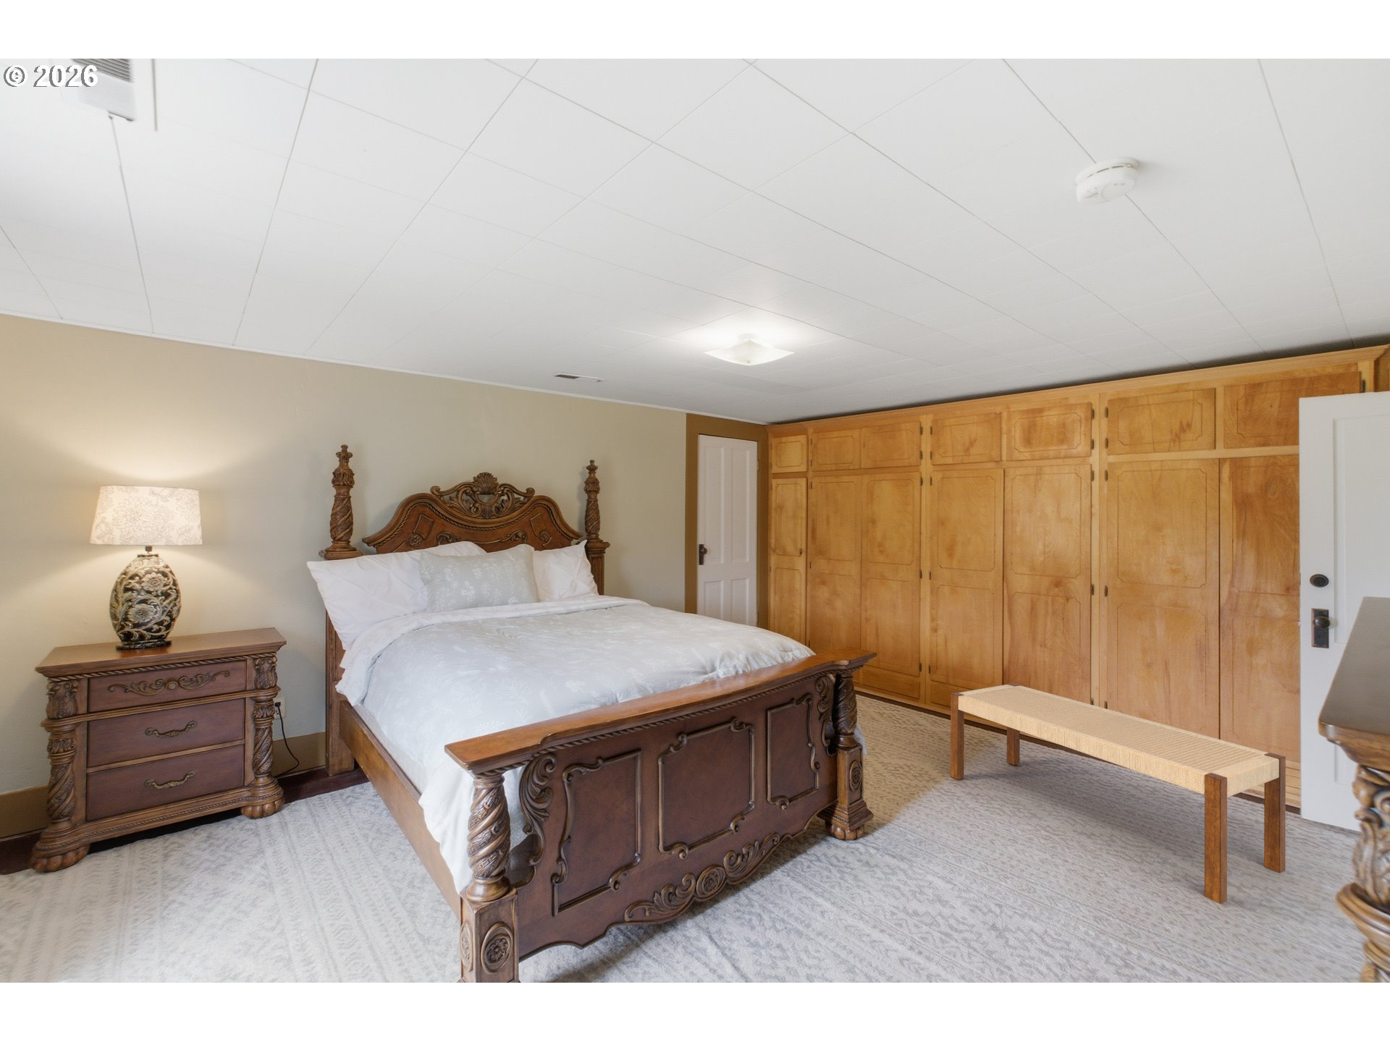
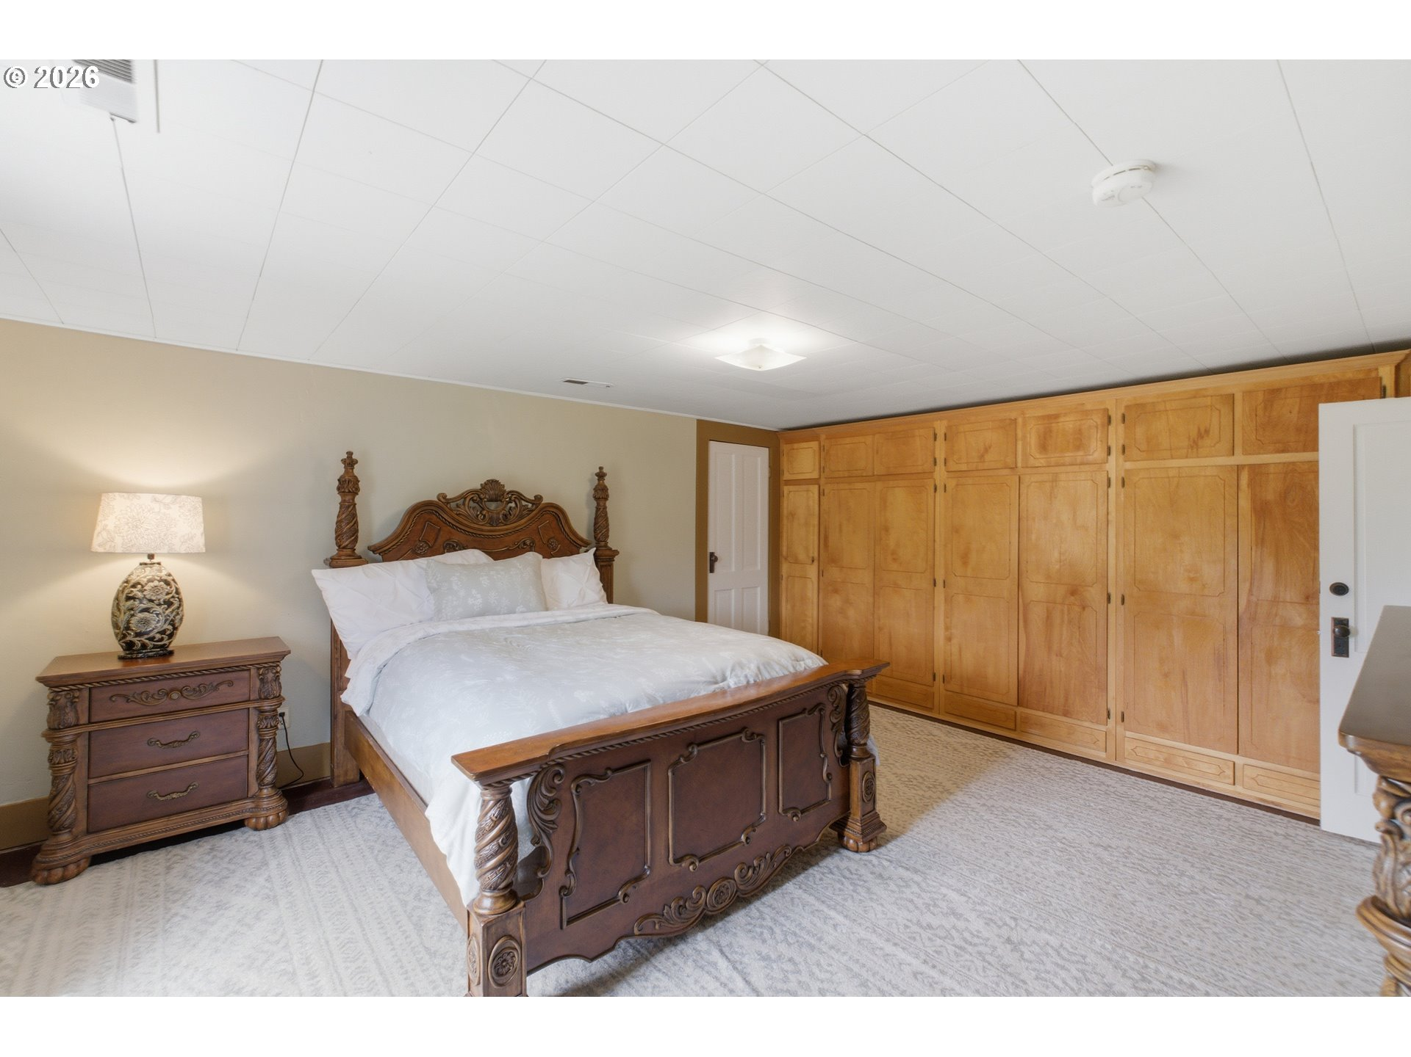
- bench [950,682,1286,904]
